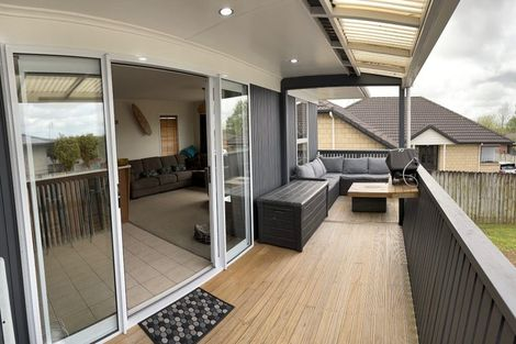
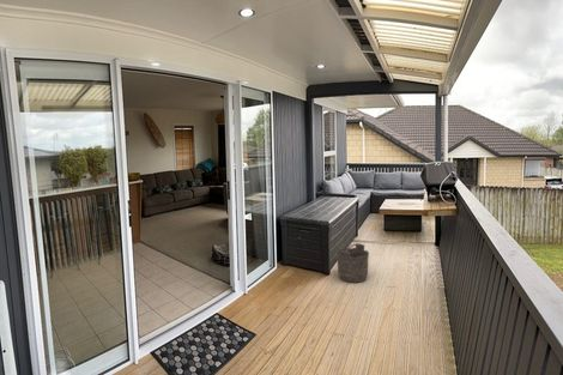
+ bucket [335,242,370,284]
